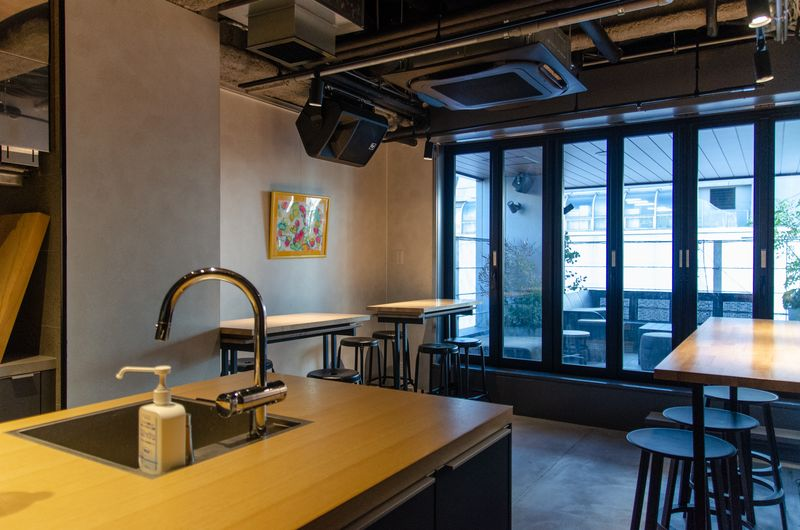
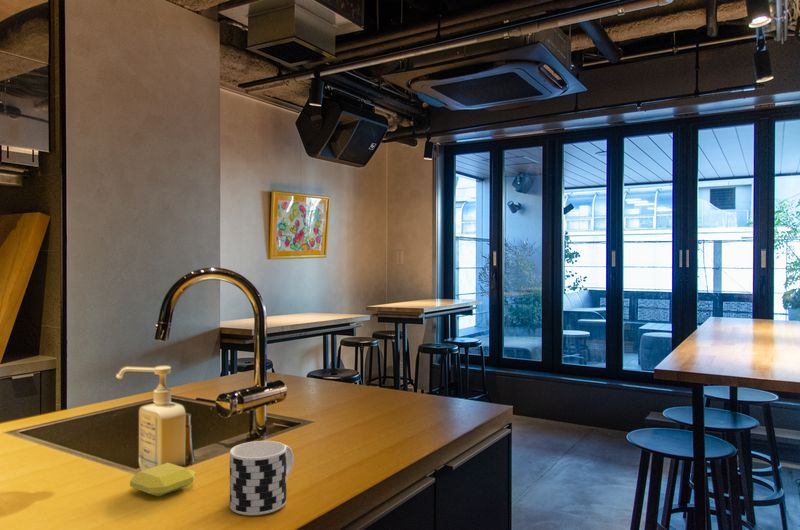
+ cup [229,440,295,516]
+ soap bar [129,462,196,498]
